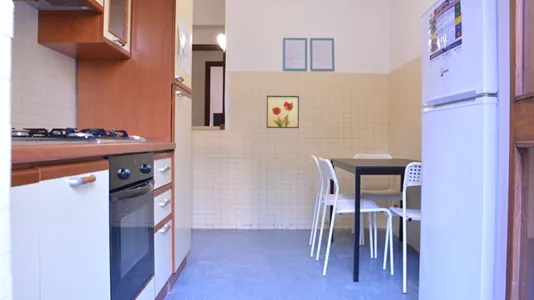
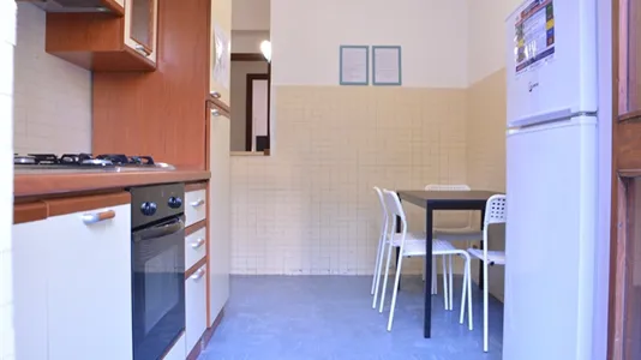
- wall art [266,95,300,129]
